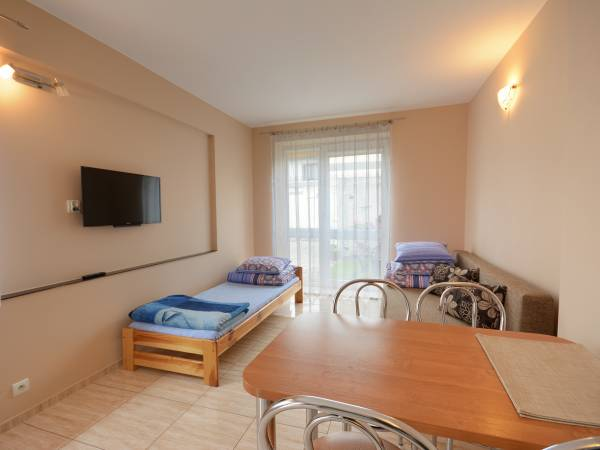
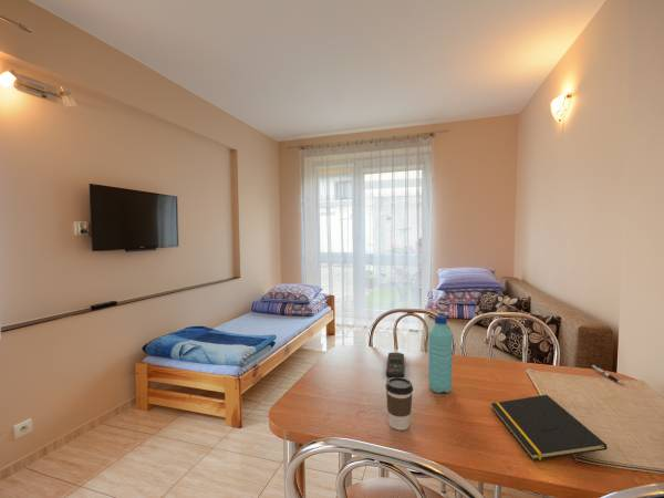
+ remote control [385,352,405,378]
+ coffee cup [384,377,414,432]
+ pen [591,364,623,385]
+ notepad [490,394,608,461]
+ water bottle [427,314,454,394]
